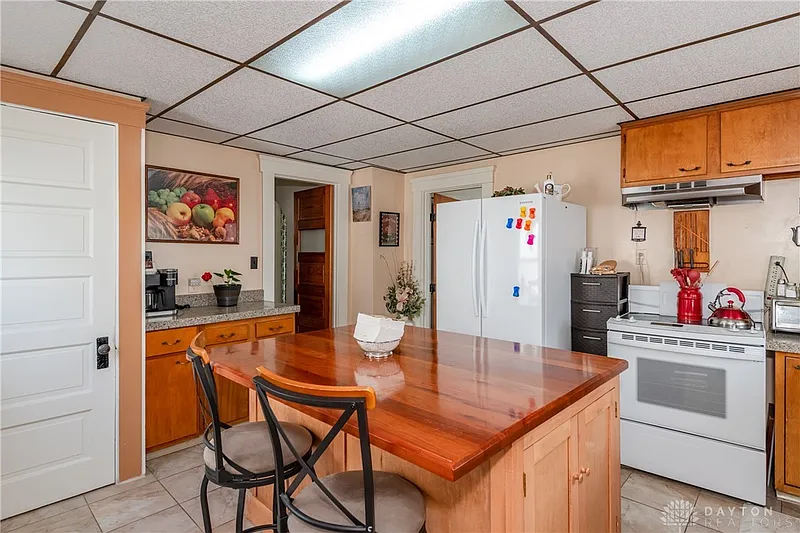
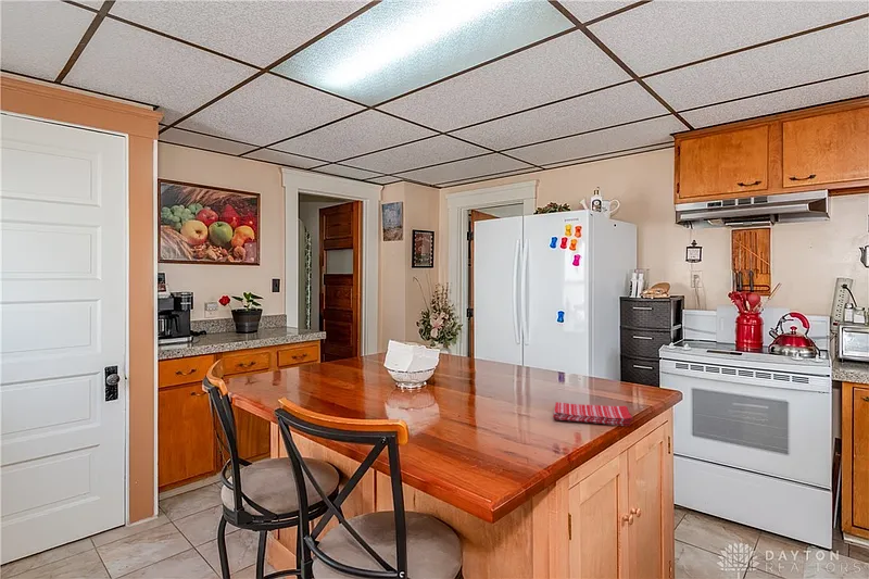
+ dish towel [552,401,633,427]
